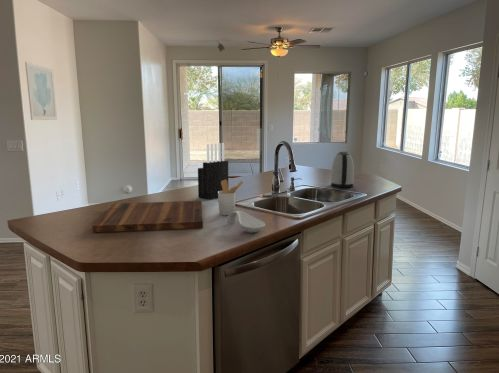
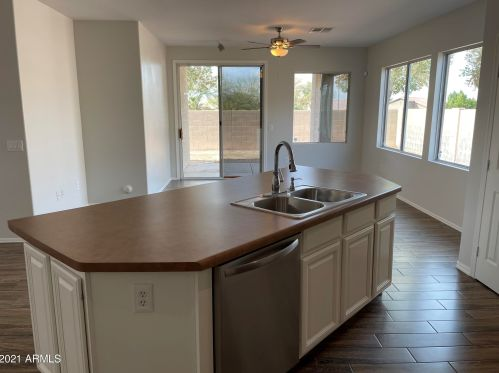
- wall art [24,61,58,121]
- utensil holder [217,180,244,216]
- spoon rest [226,210,266,234]
- kettle [330,151,355,188]
- knife block [197,142,229,201]
- cutting board [91,200,204,233]
